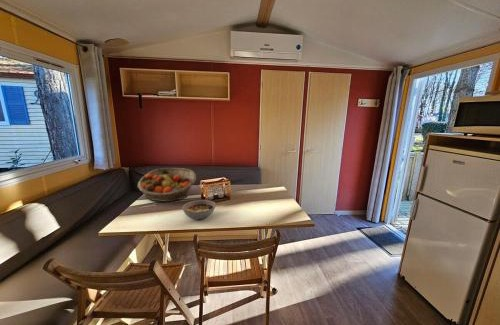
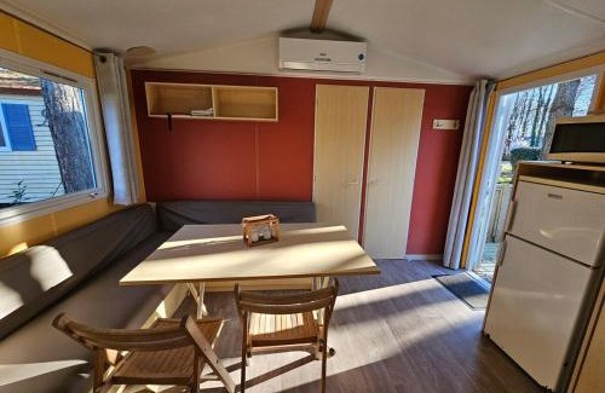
- bowl [181,199,217,220]
- fruit basket [137,167,197,203]
